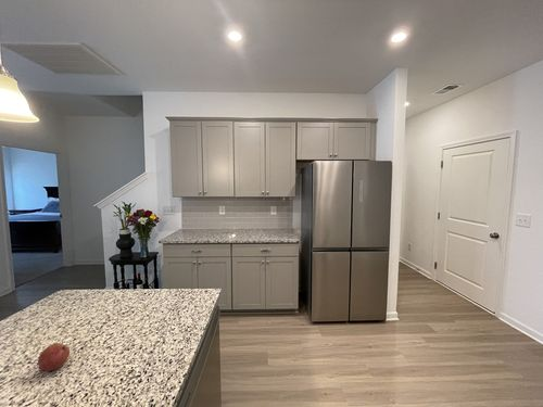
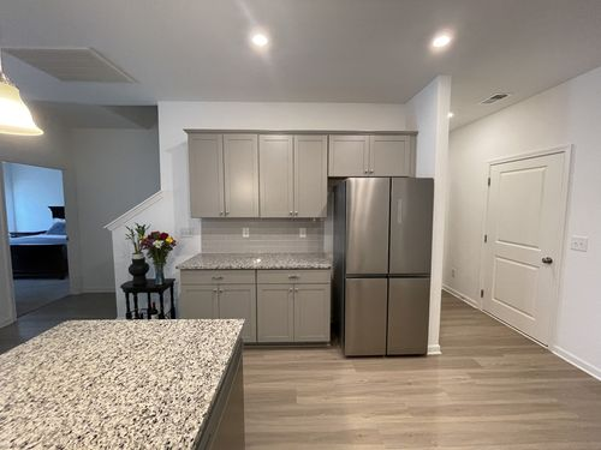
- fruit [37,342,71,372]
